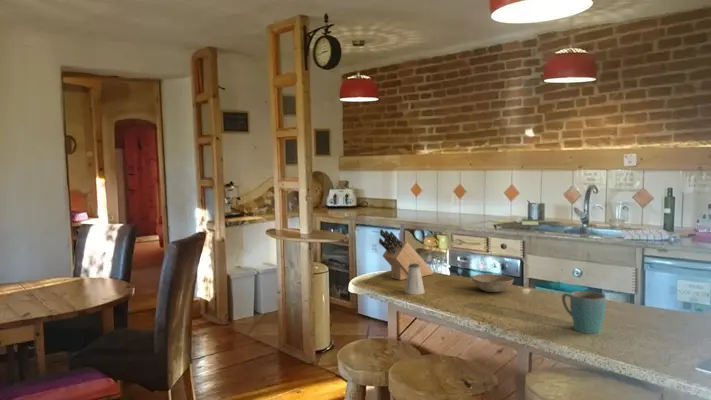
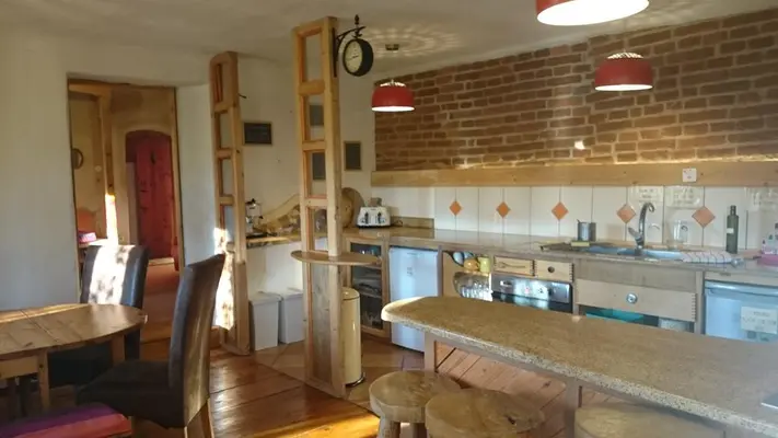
- knife block [378,228,435,281]
- mug [561,290,607,335]
- saltshaker [403,264,426,295]
- bowl [471,273,515,293]
